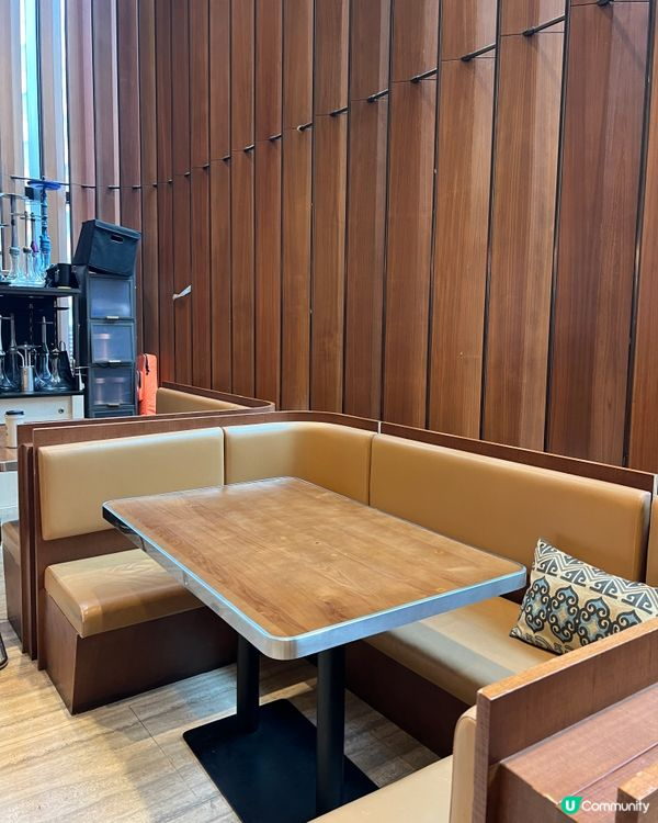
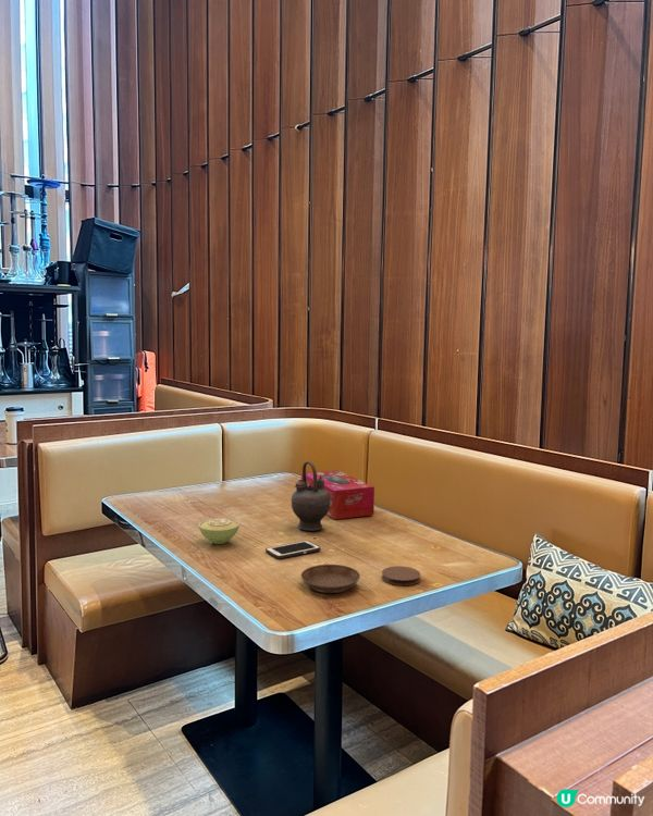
+ coaster [381,565,421,586]
+ saucer [299,564,361,594]
+ sugar bowl [198,517,241,545]
+ cell phone [264,540,322,559]
+ tissue box [300,470,375,520]
+ teapot [291,460,331,532]
